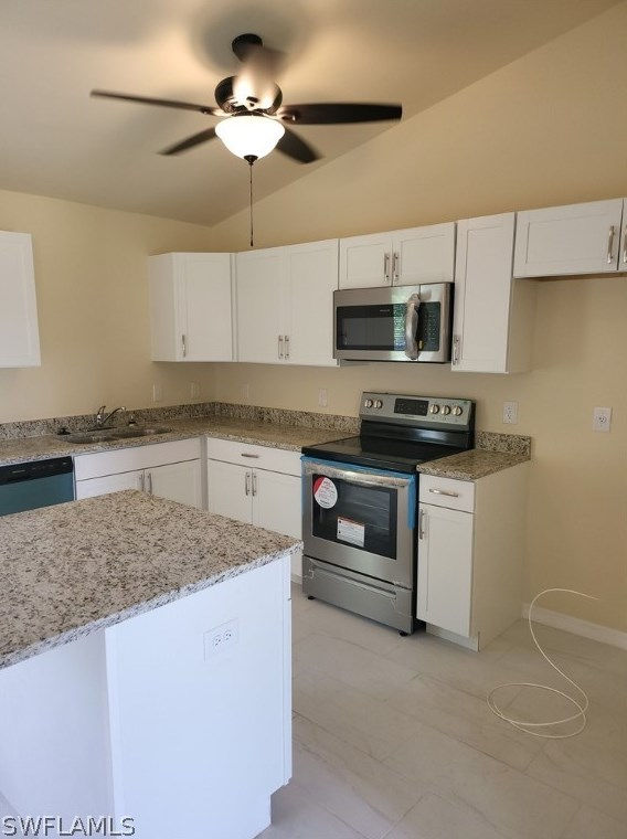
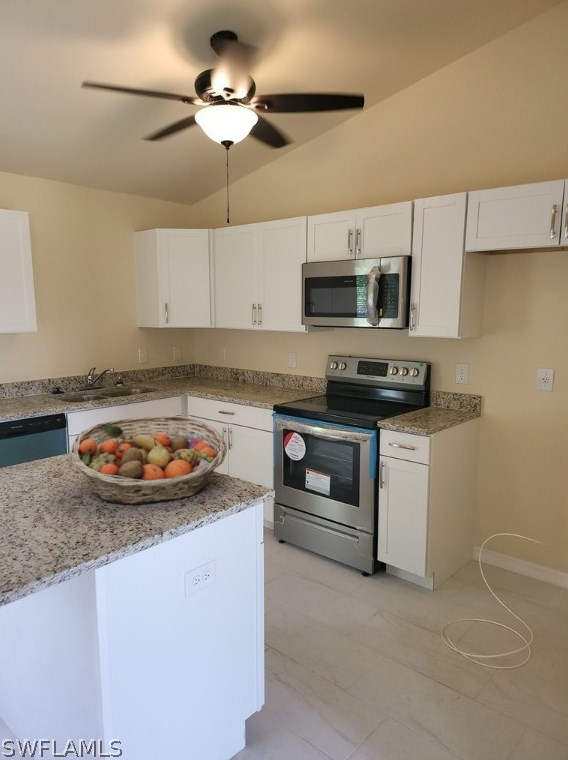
+ fruit basket [70,415,228,506]
